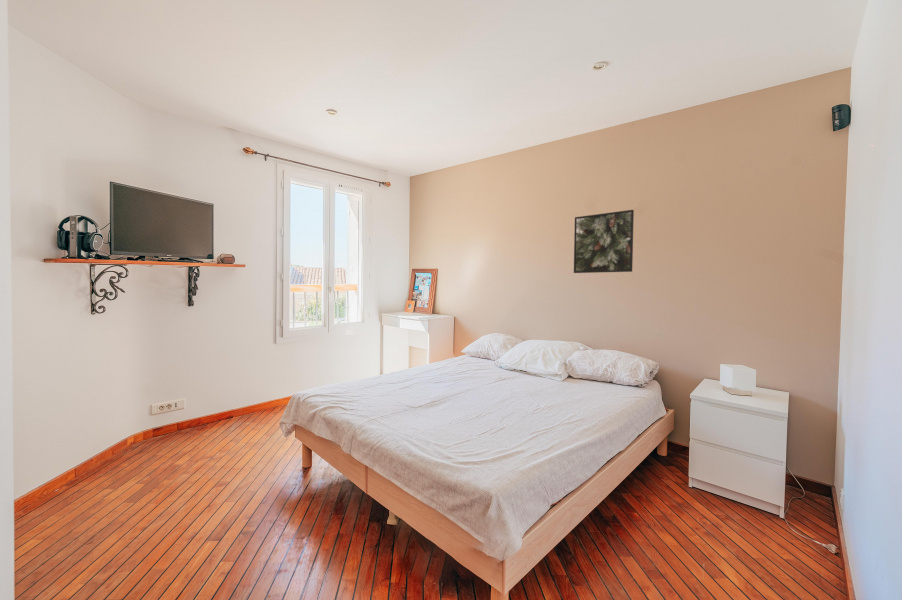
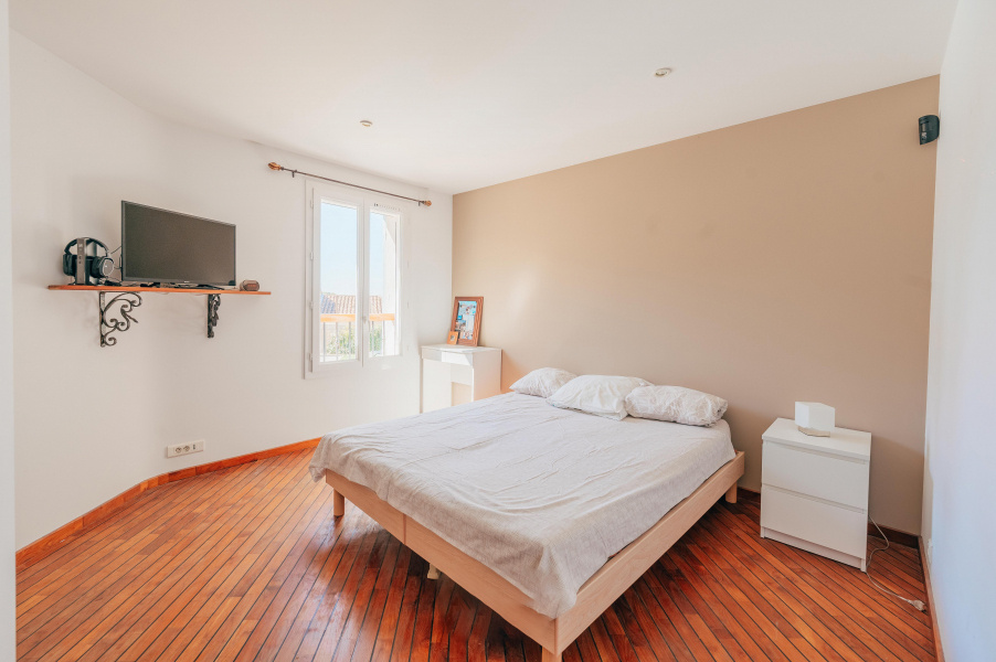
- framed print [573,209,635,274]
